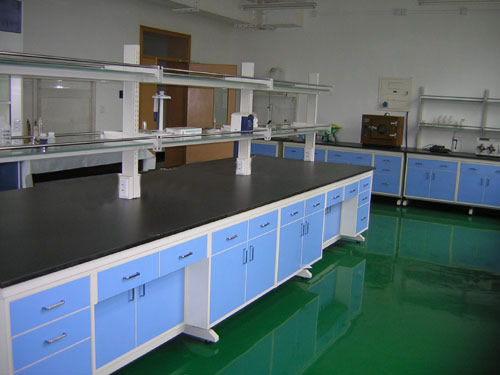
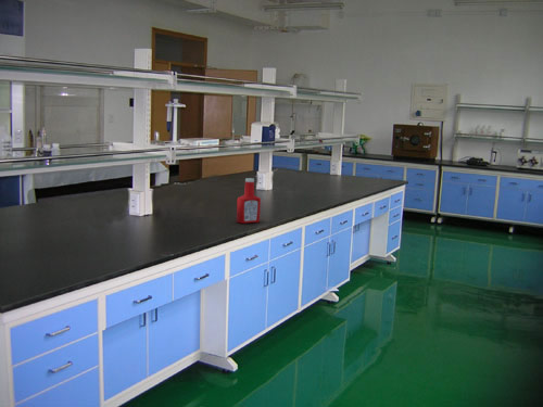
+ soap bottle [236,177,262,225]
